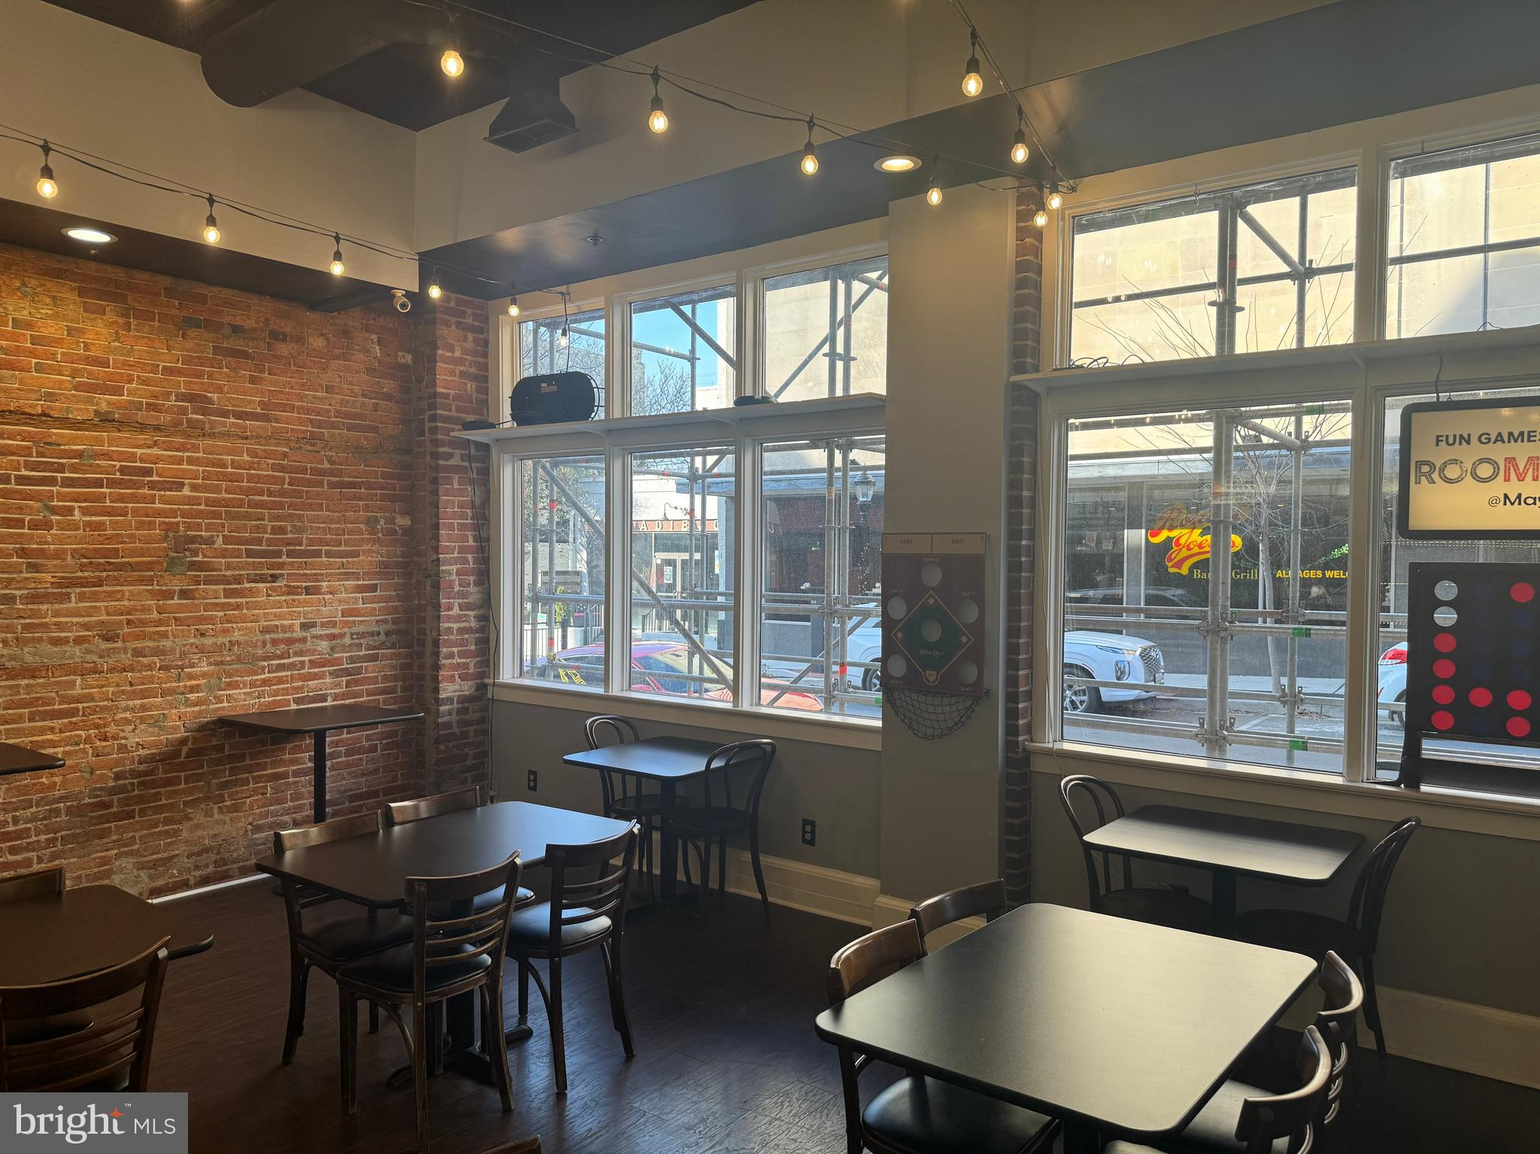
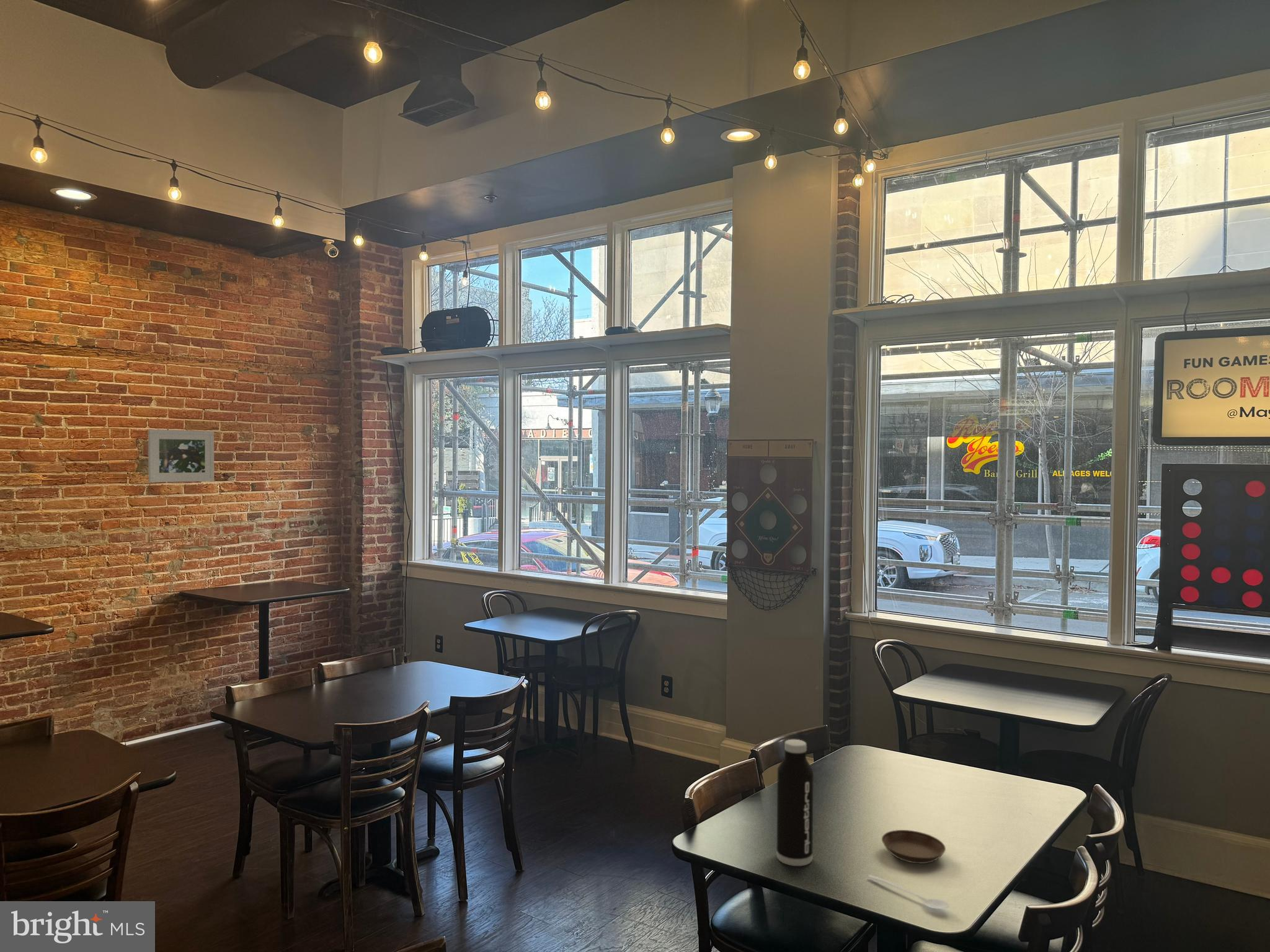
+ stirrer [868,875,950,909]
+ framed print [148,429,215,483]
+ saucer [881,829,946,864]
+ water bottle [776,739,814,866]
